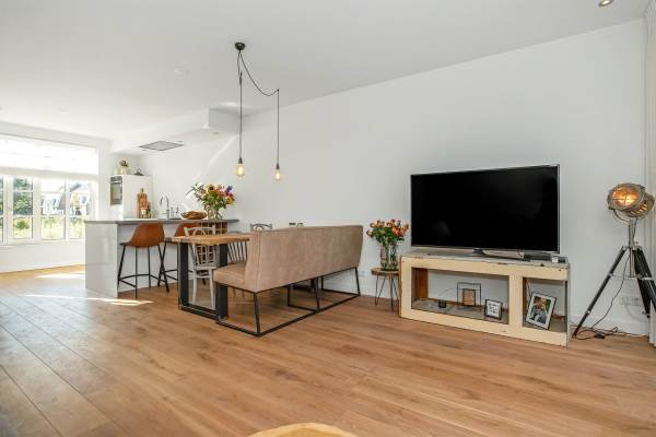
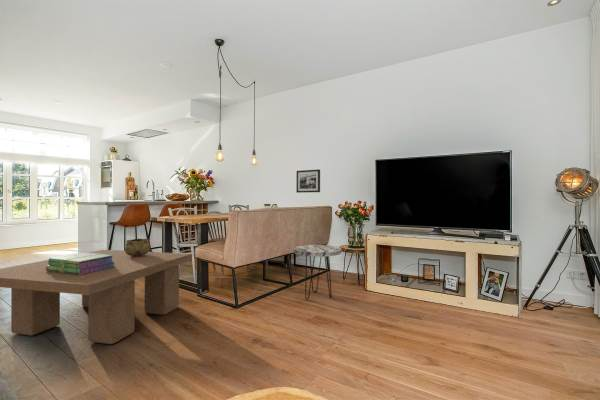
+ side table [293,244,342,300]
+ stack of books [46,252,115,275]
+ decorative bowl [124,238,151,257]
+ coffee table [0,249,193,345]
+ picture frame [295,168,321,194]
